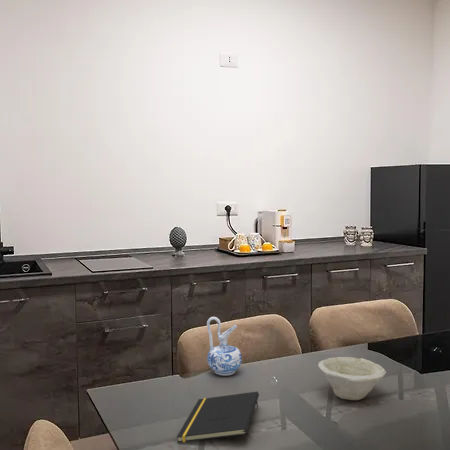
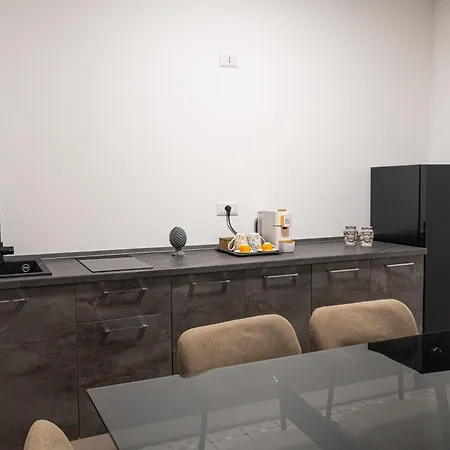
- ceramic pitcher [206,316,243,377]
- notepad [176,391,260,443]
- bowl [317,356,387,401]
